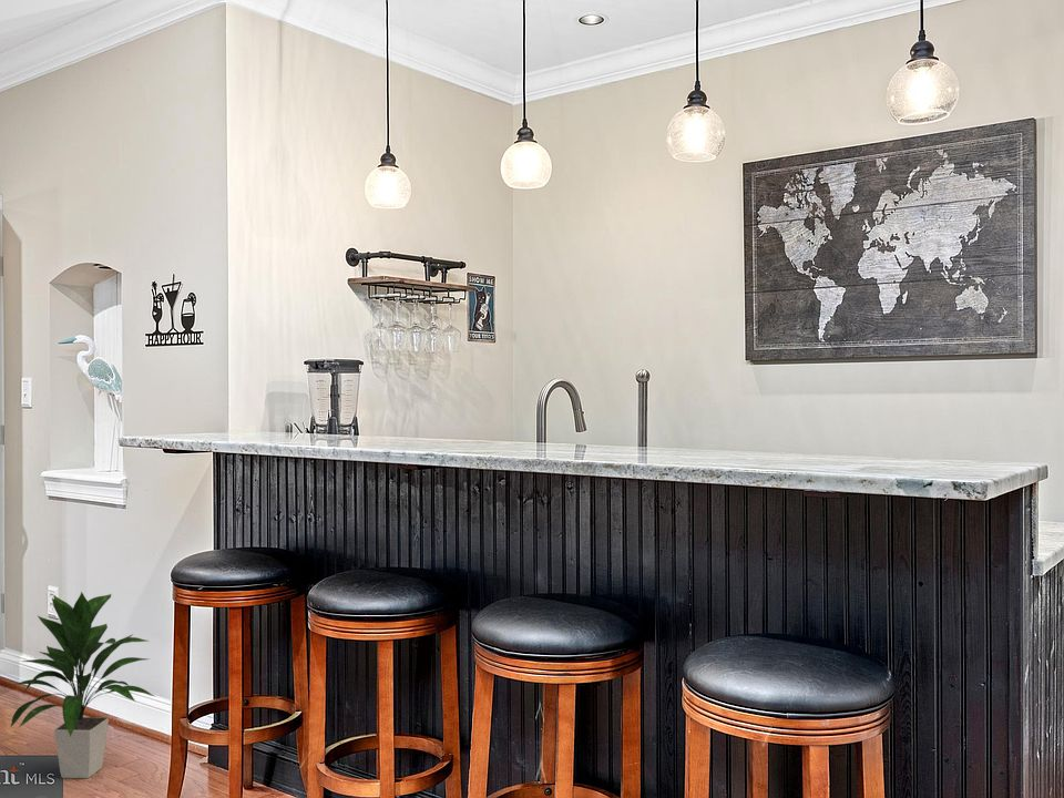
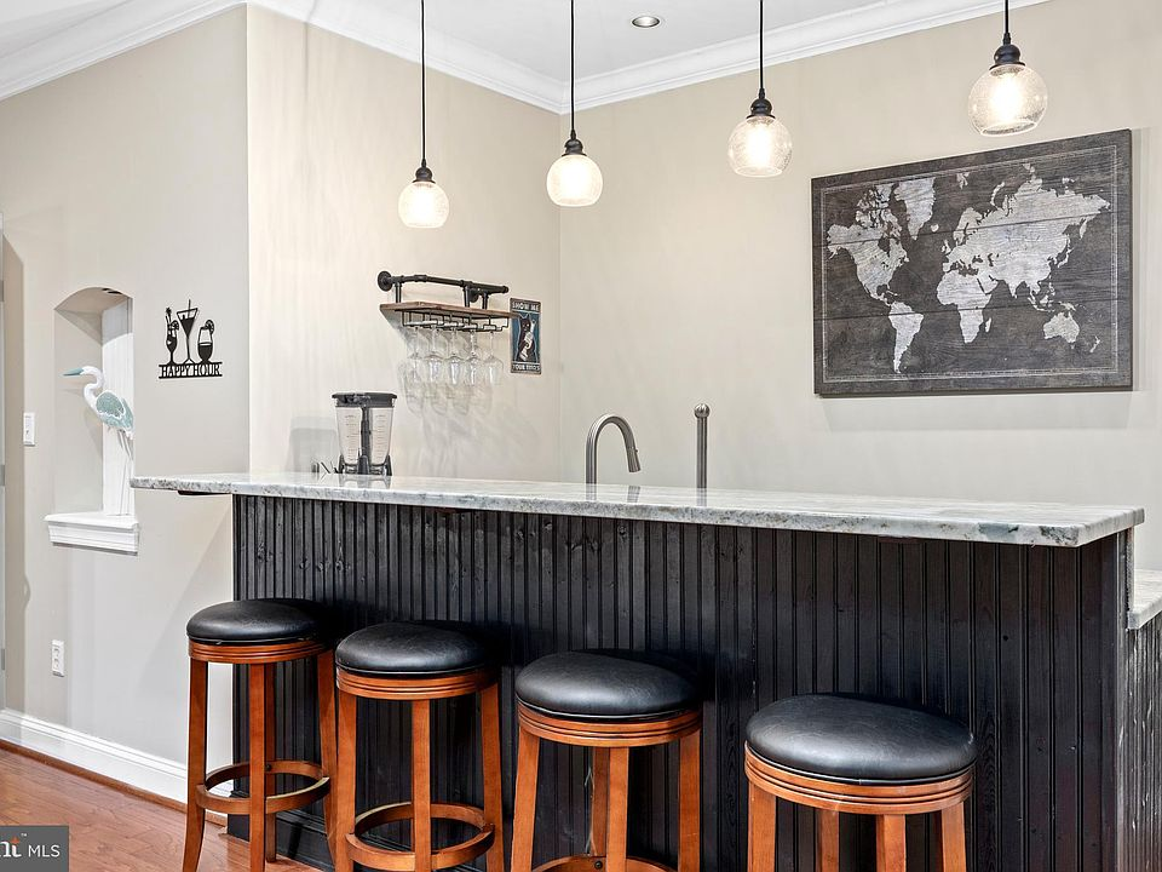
- indoor plant [10,591,157,779]
